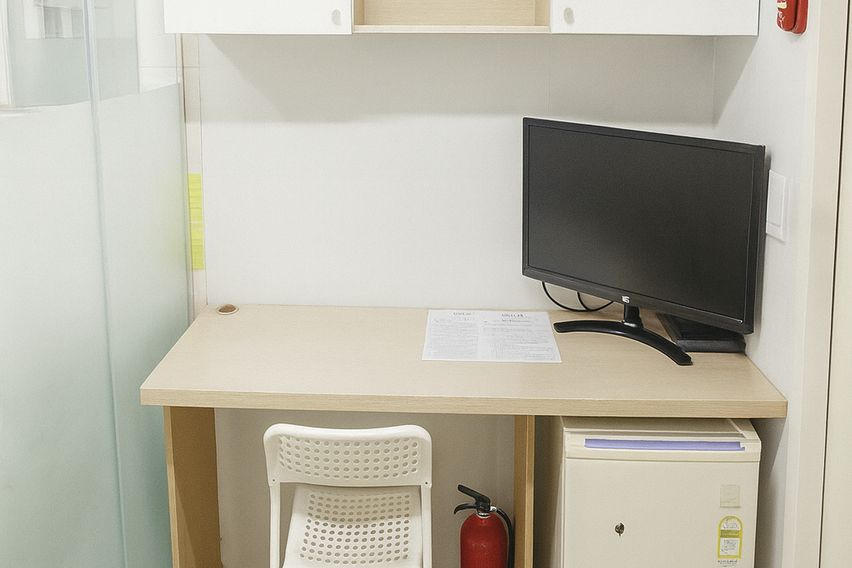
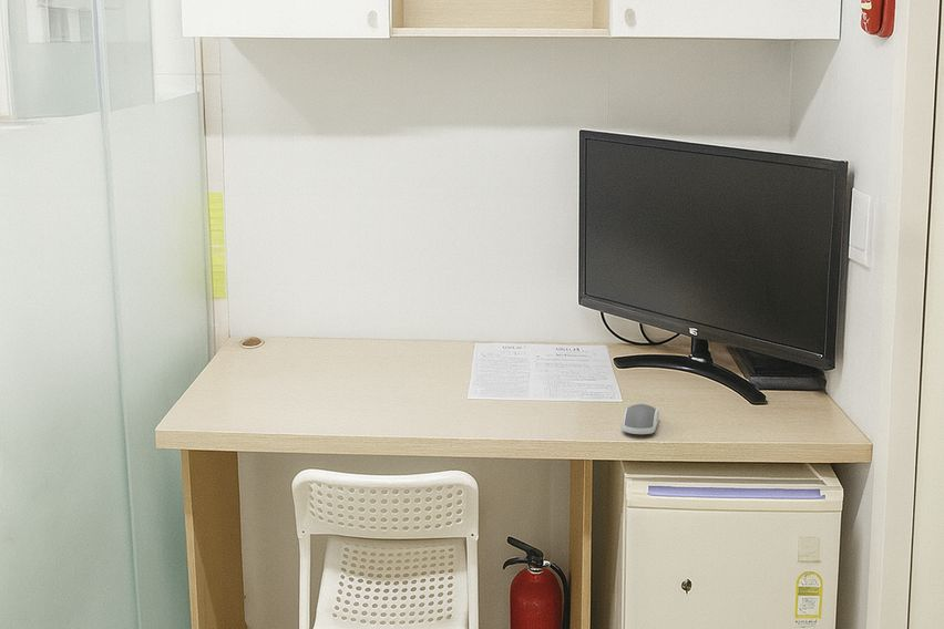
+ computer mouse [622,403,660,435]
